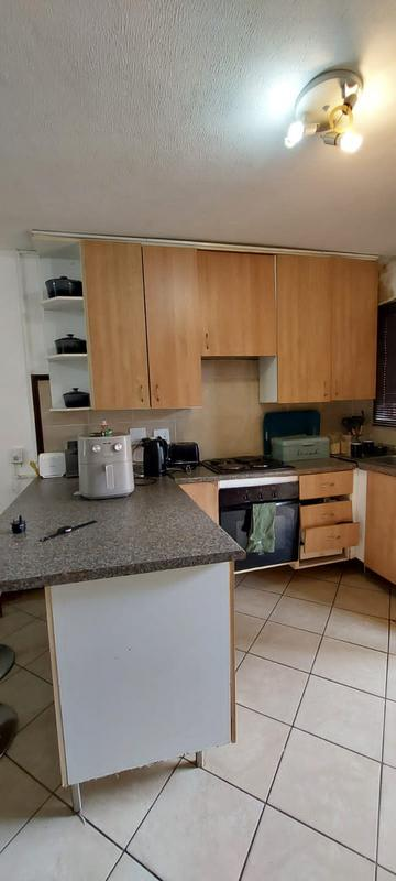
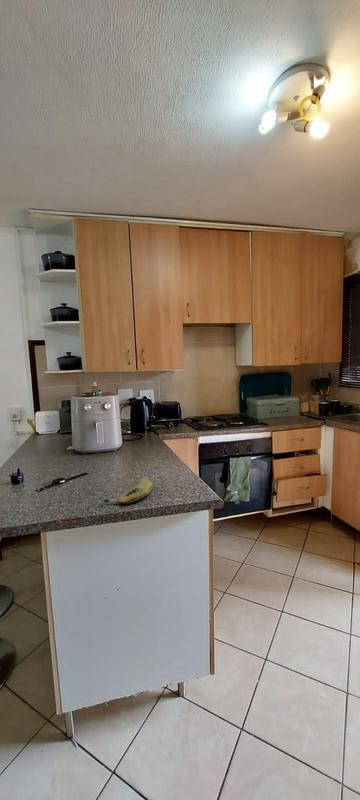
+ fruit [99,477,153,505]
